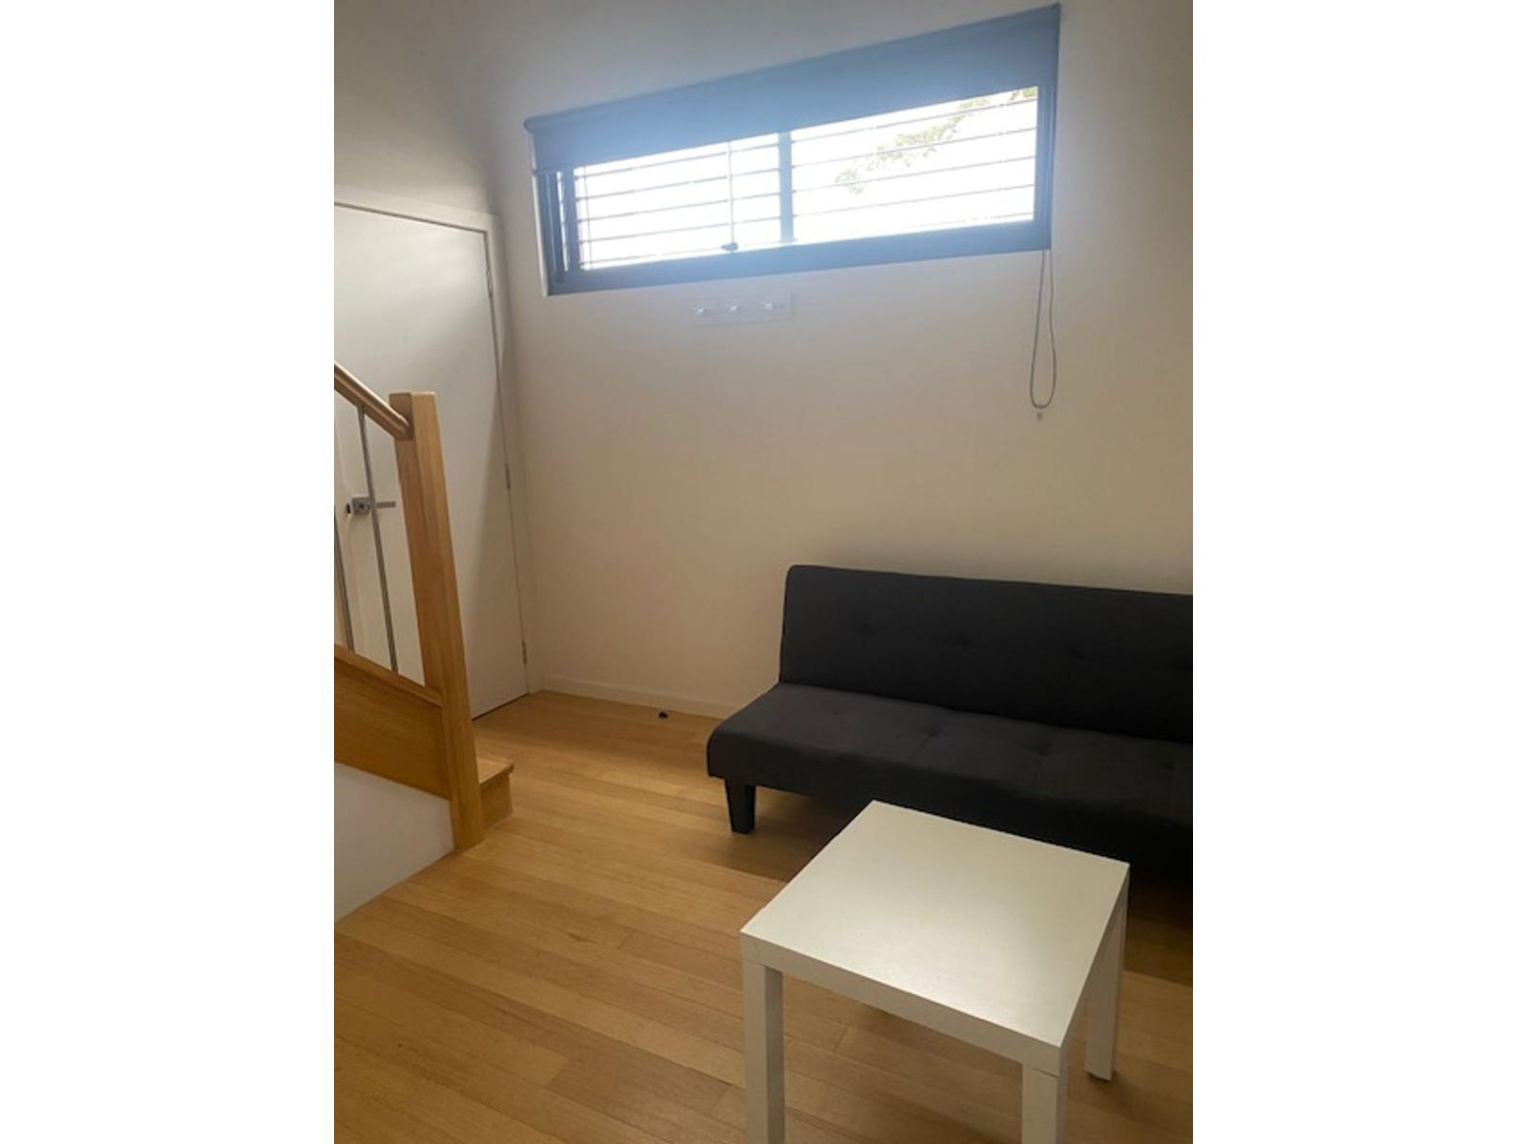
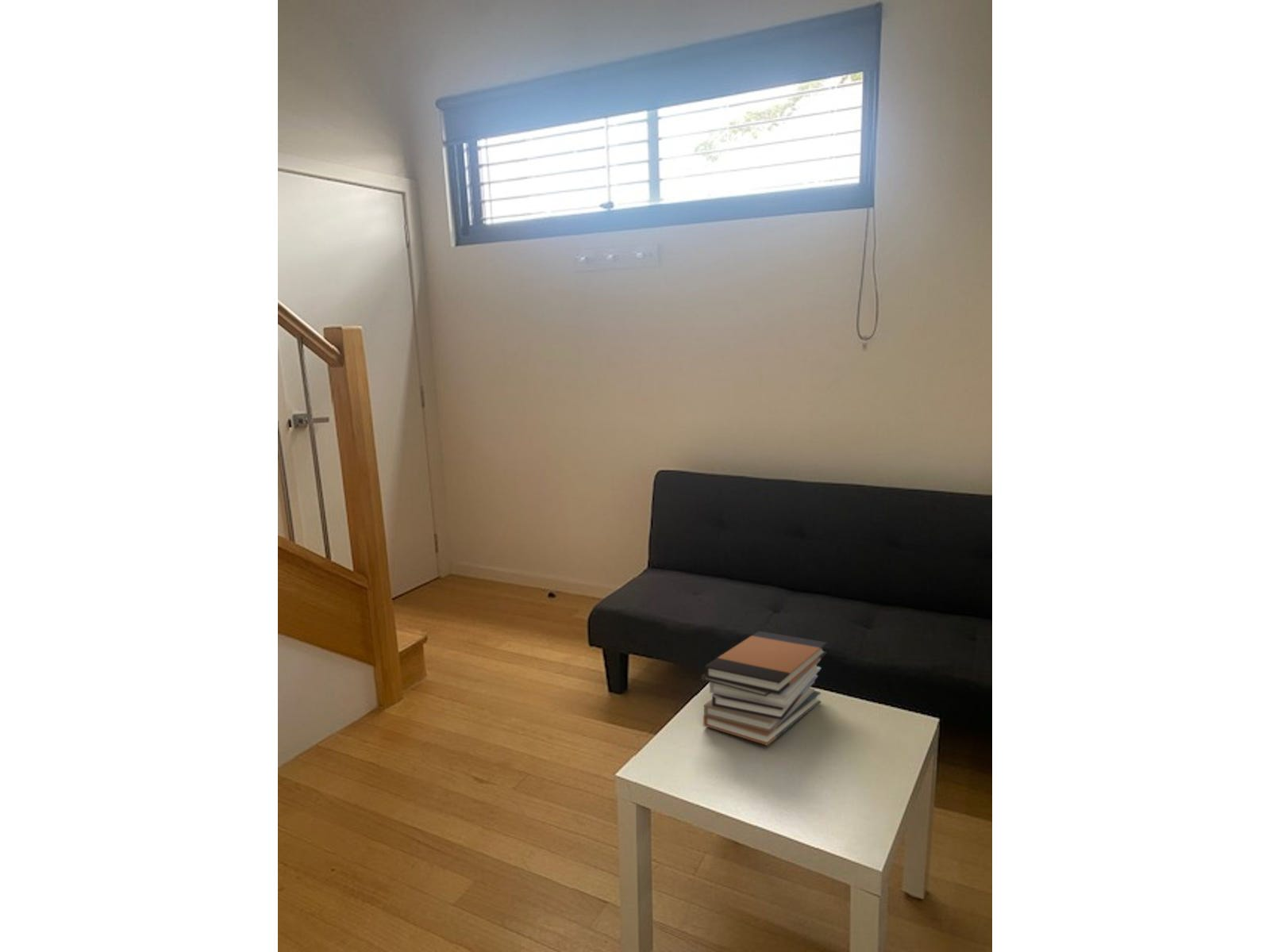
+ book stack [701,630,828,747]
